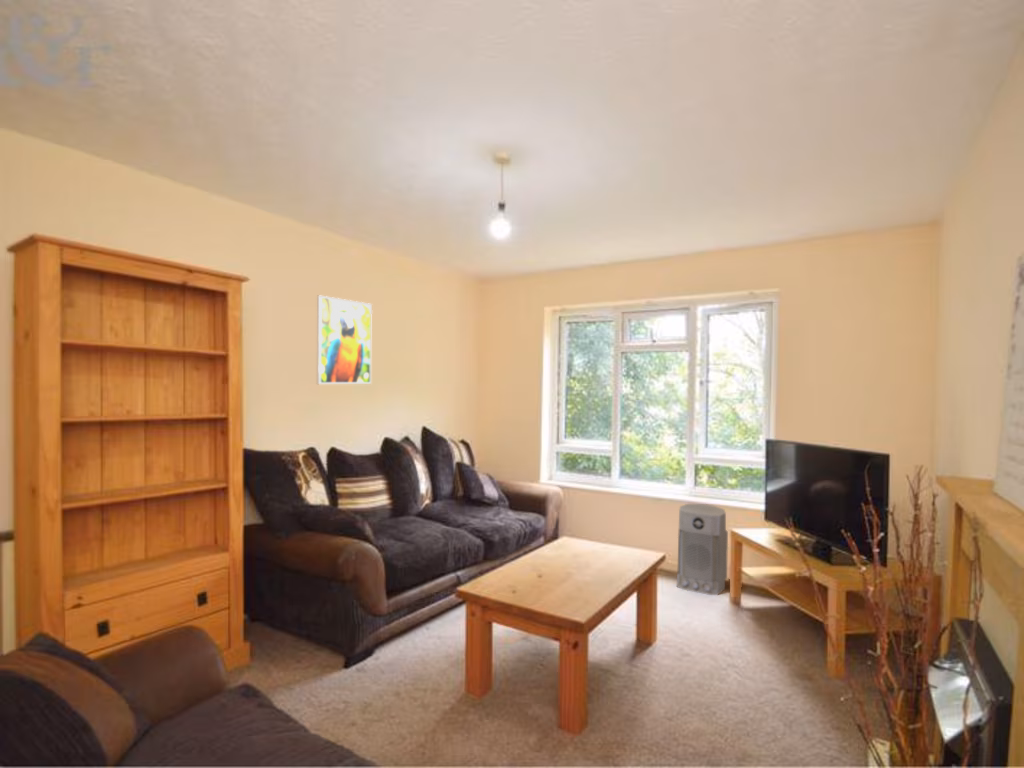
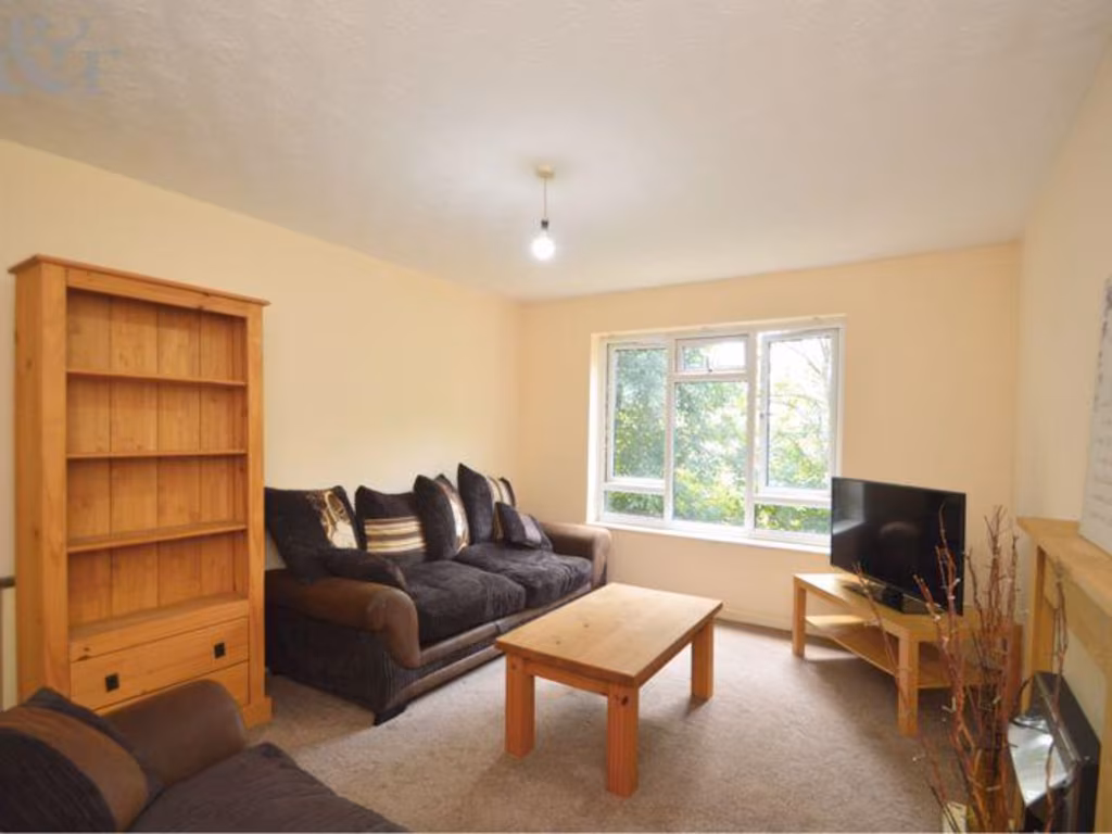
- air purifier [676,503,729,596]
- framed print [316,295,373,385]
